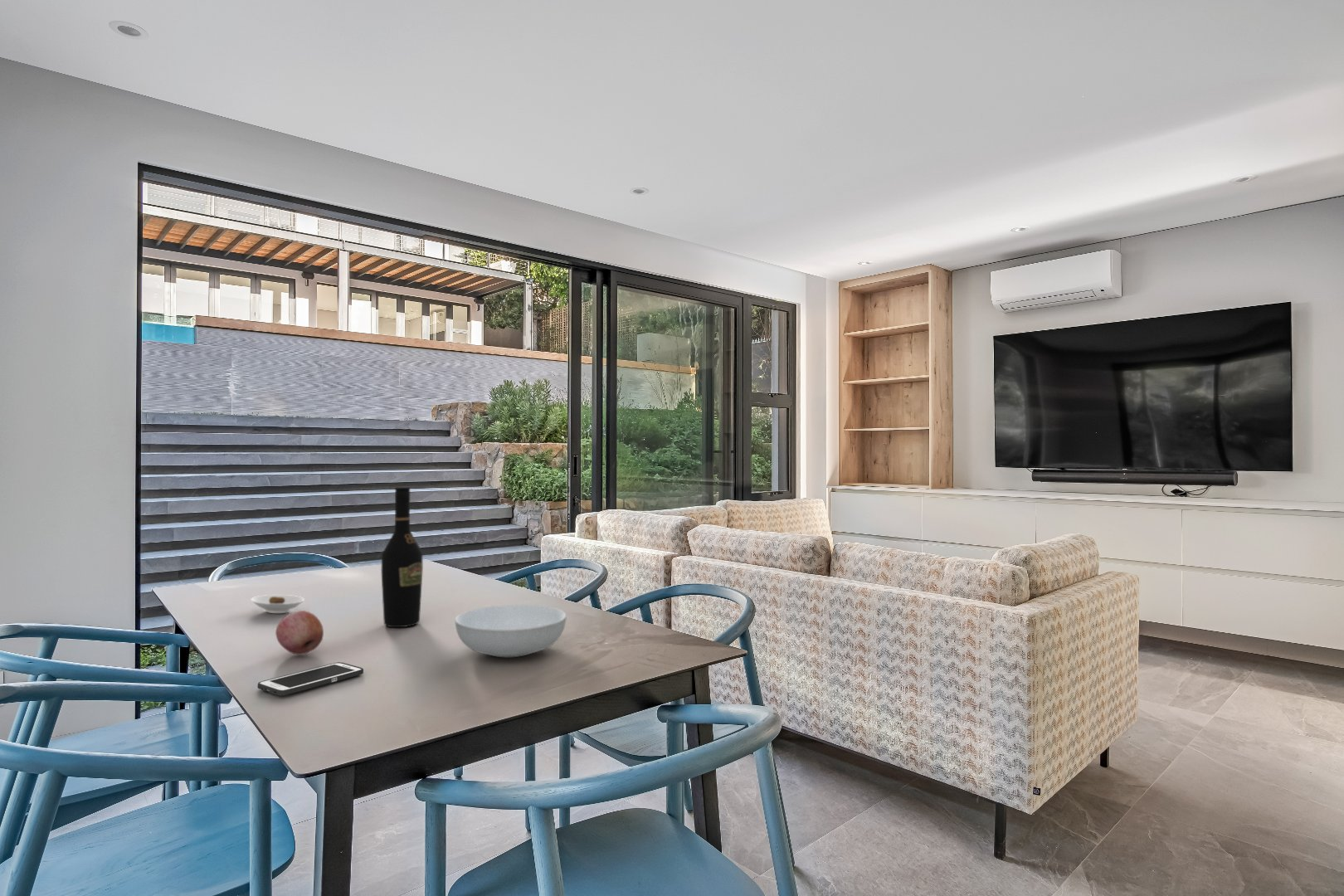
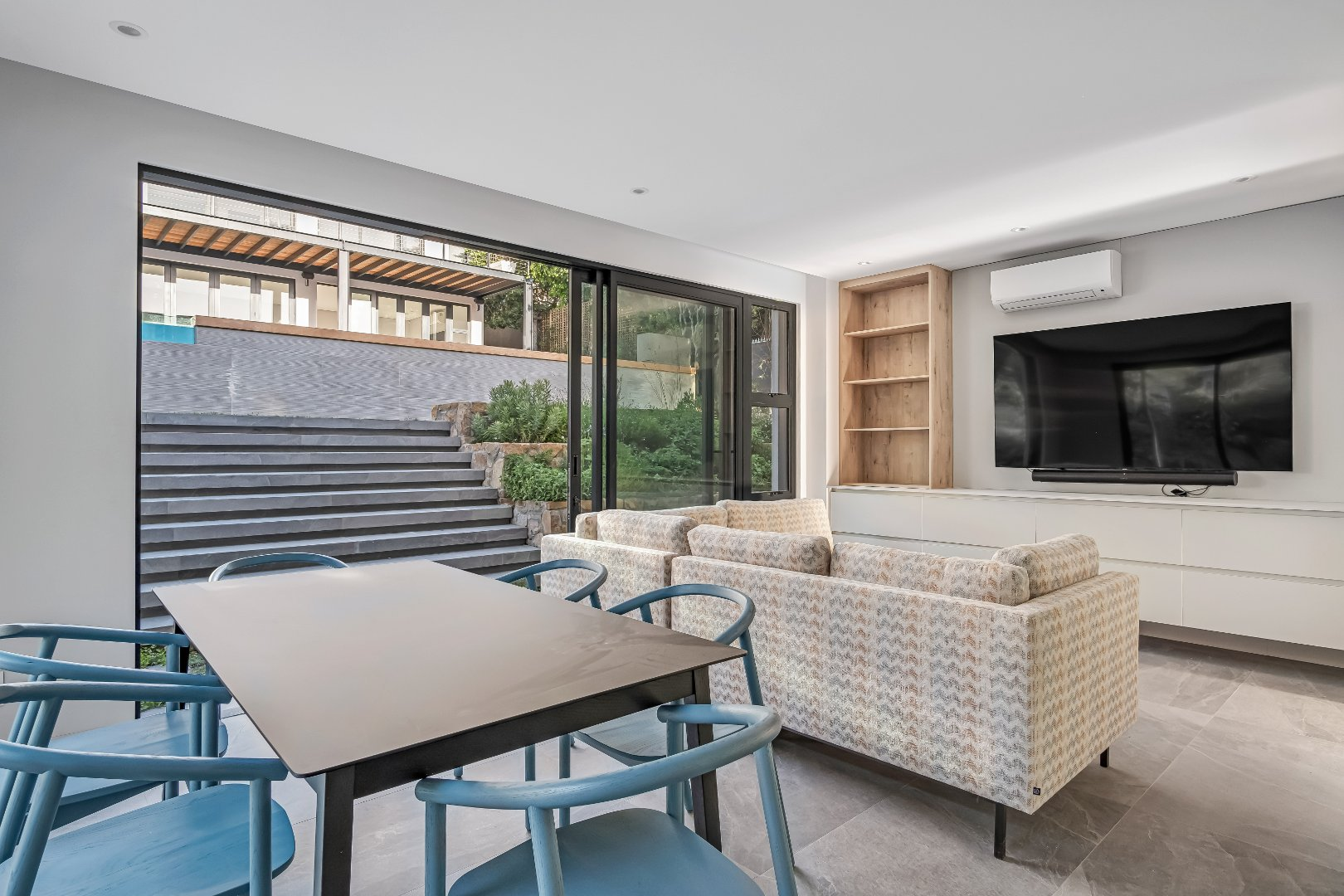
- saucer [251,594,305,614]
- serving bowl [454,604,567,658]
- cell phone [257,661,364,697]
- wine bottle [380,486,424,628]
- fruit [275,610,324,655]
